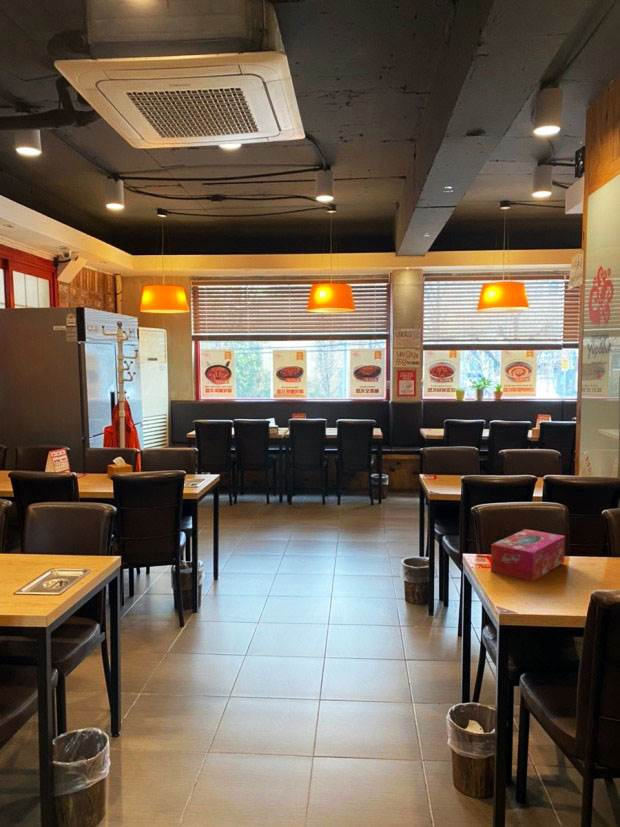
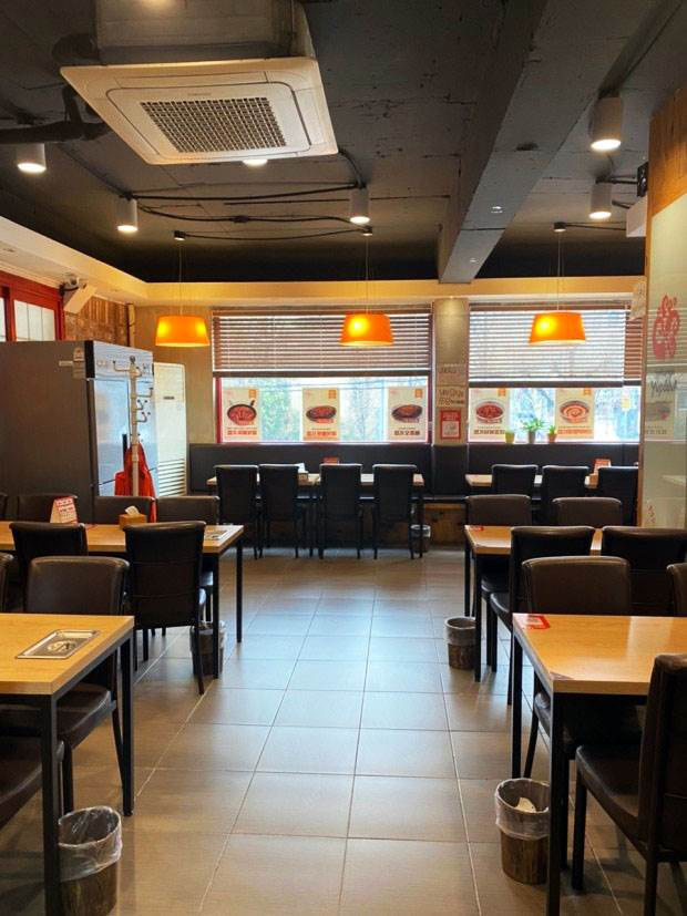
- tissue box [490,528,566,582]
